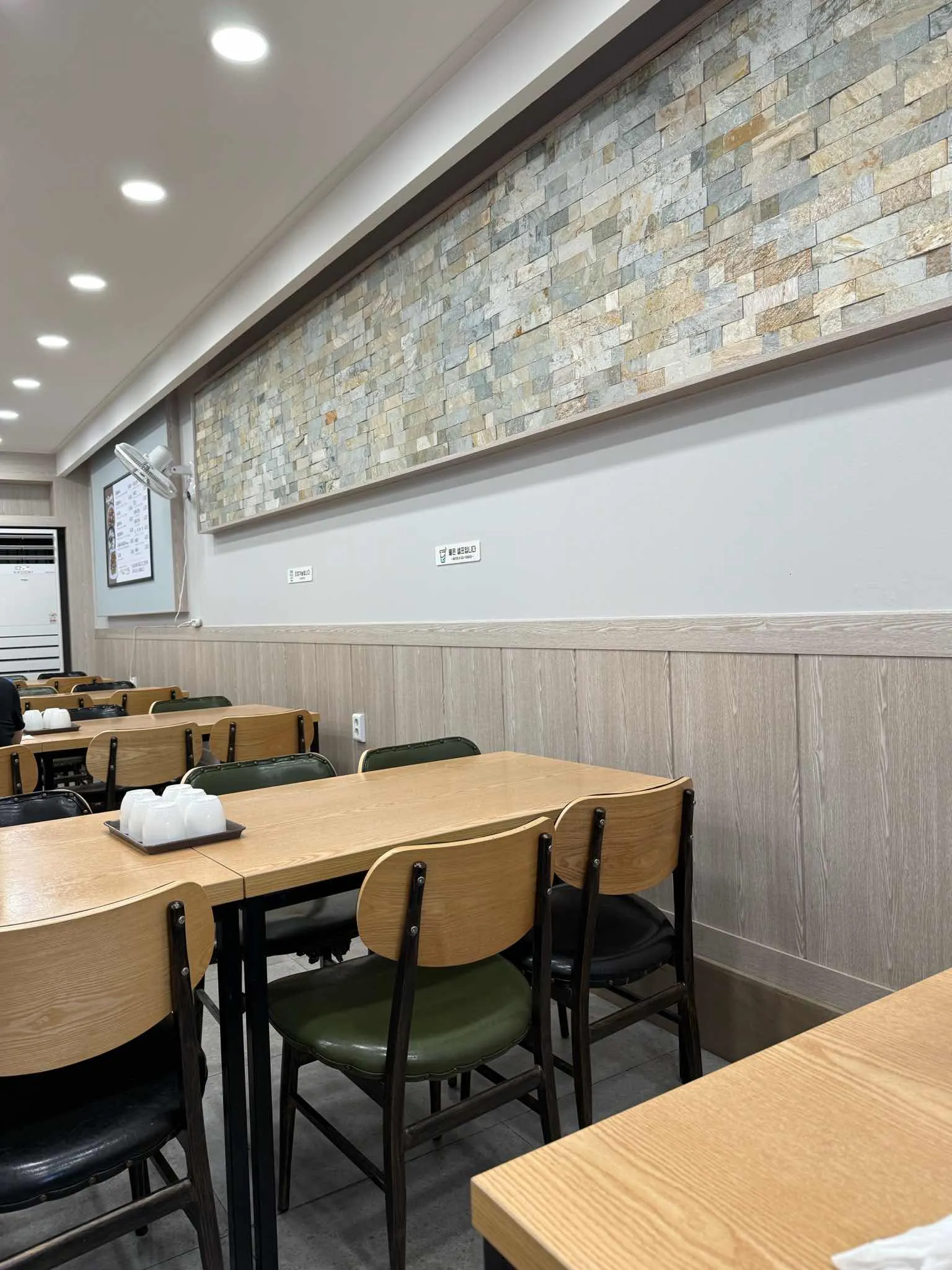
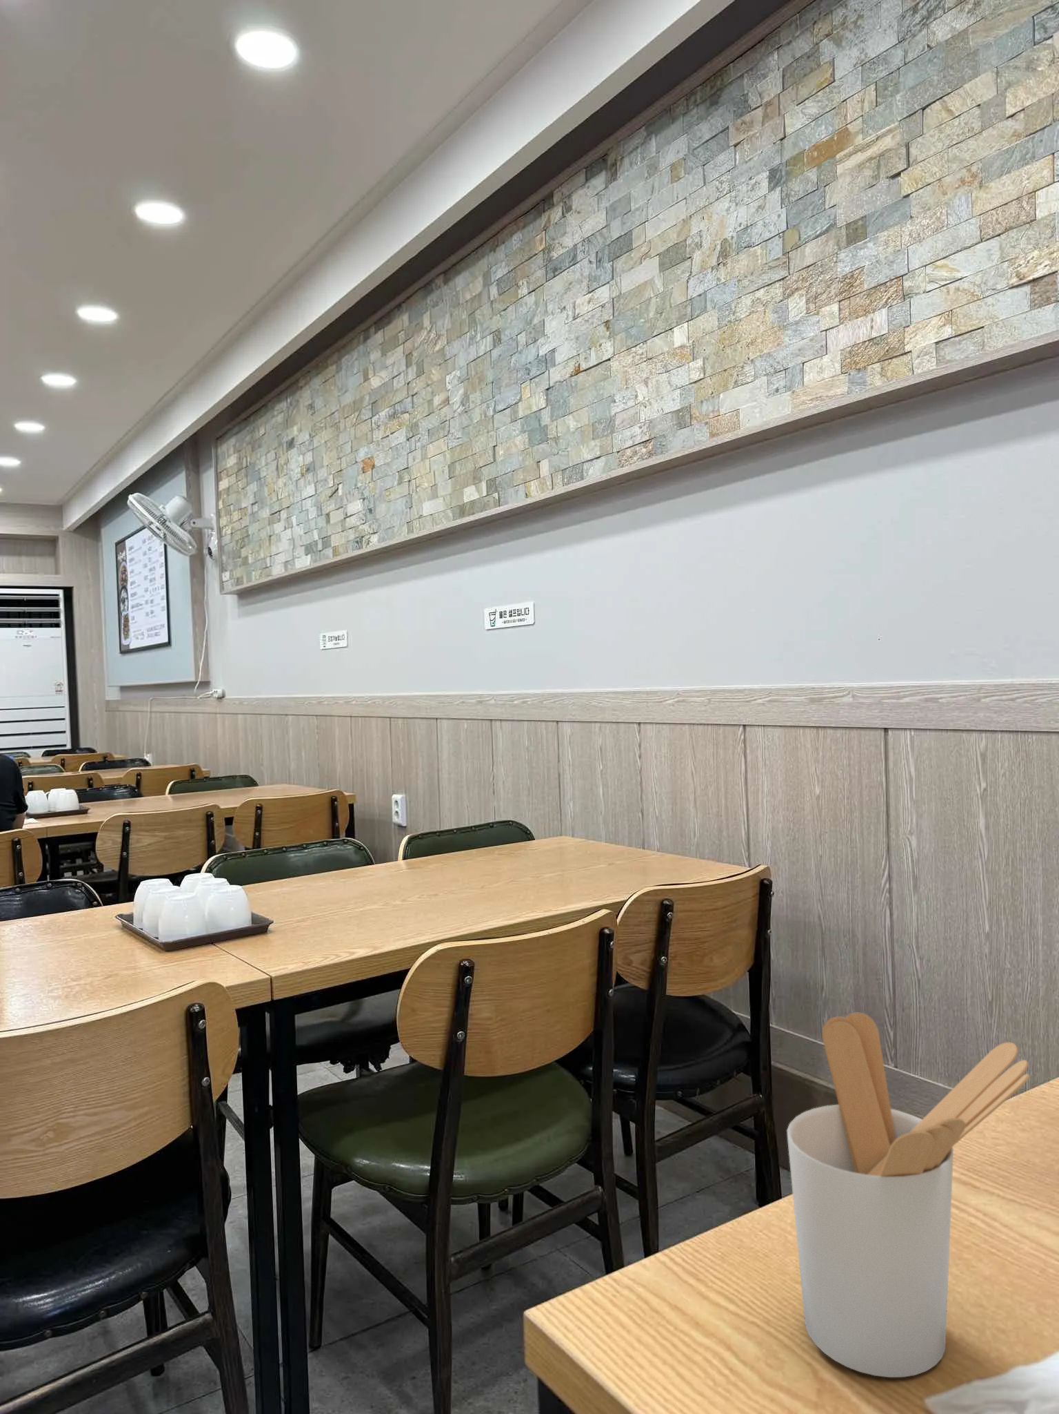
+ utensil holder [786,1012,1030,1378]
